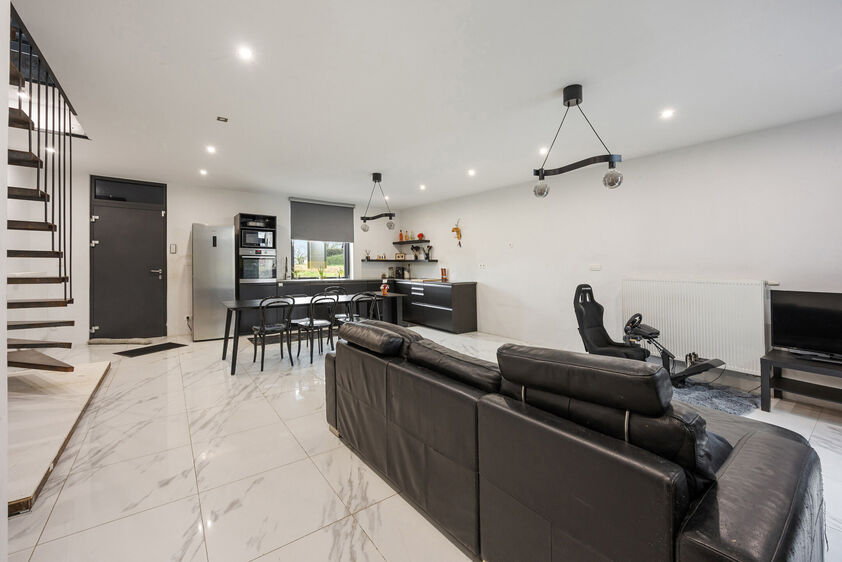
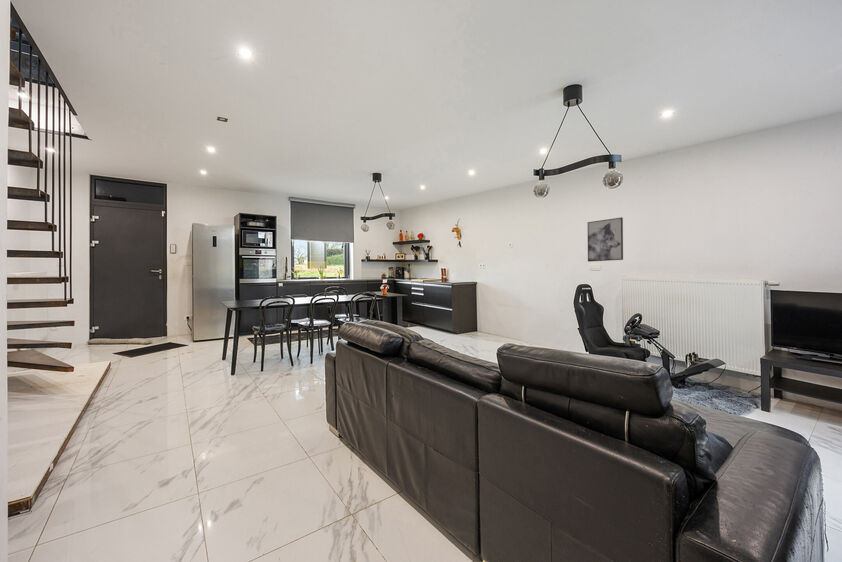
+ wall art [587,216,624,263]
